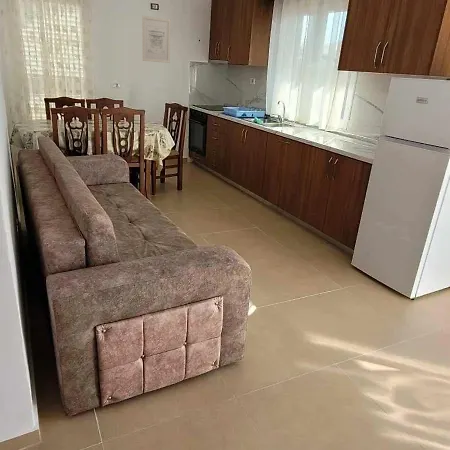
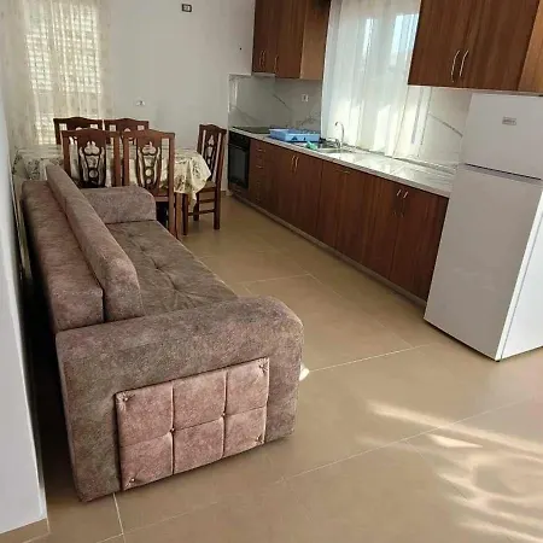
- wall art [141,15,172,64]
